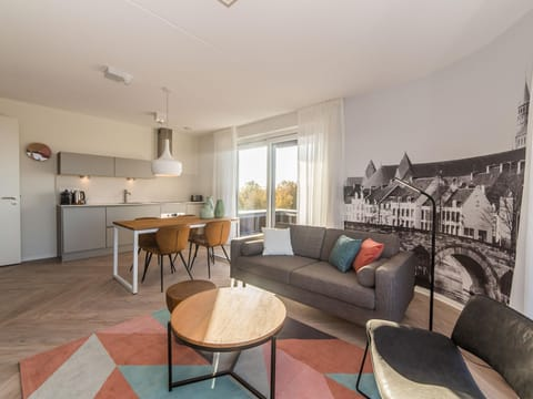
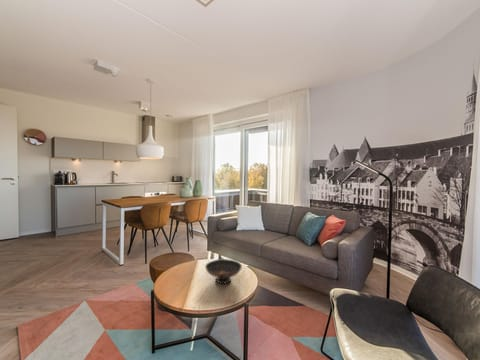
+ decorative bowl [204,256,243,285]
